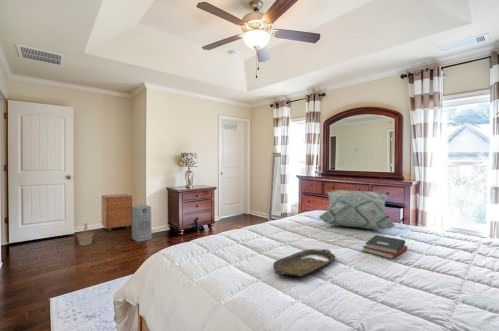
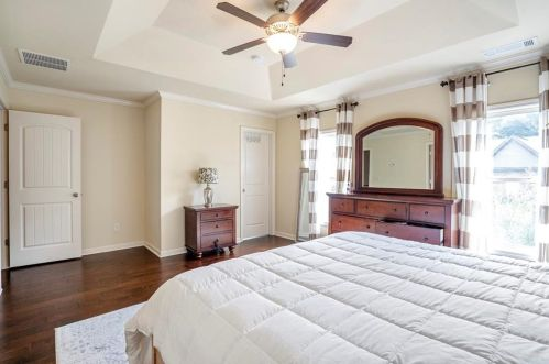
- basket [76,222,94,246]
- decorative pillow [318,189,396,230]
- hardback book [362,234,409,260]
- air purifier [131,204,153,243]
- cabinet [101,193,133,232]
- serving tray [272,248,336,278]
